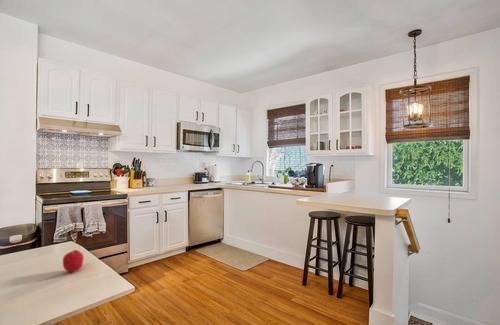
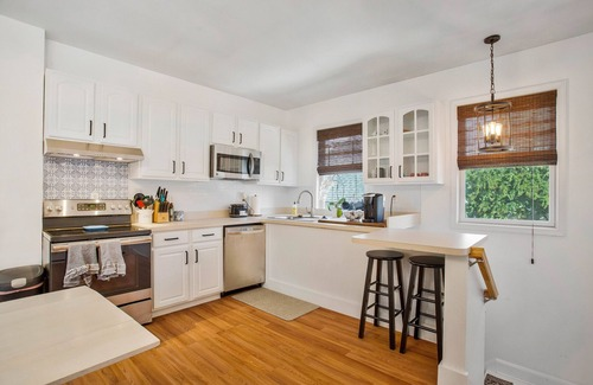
- fruit [62,249,85,273]
